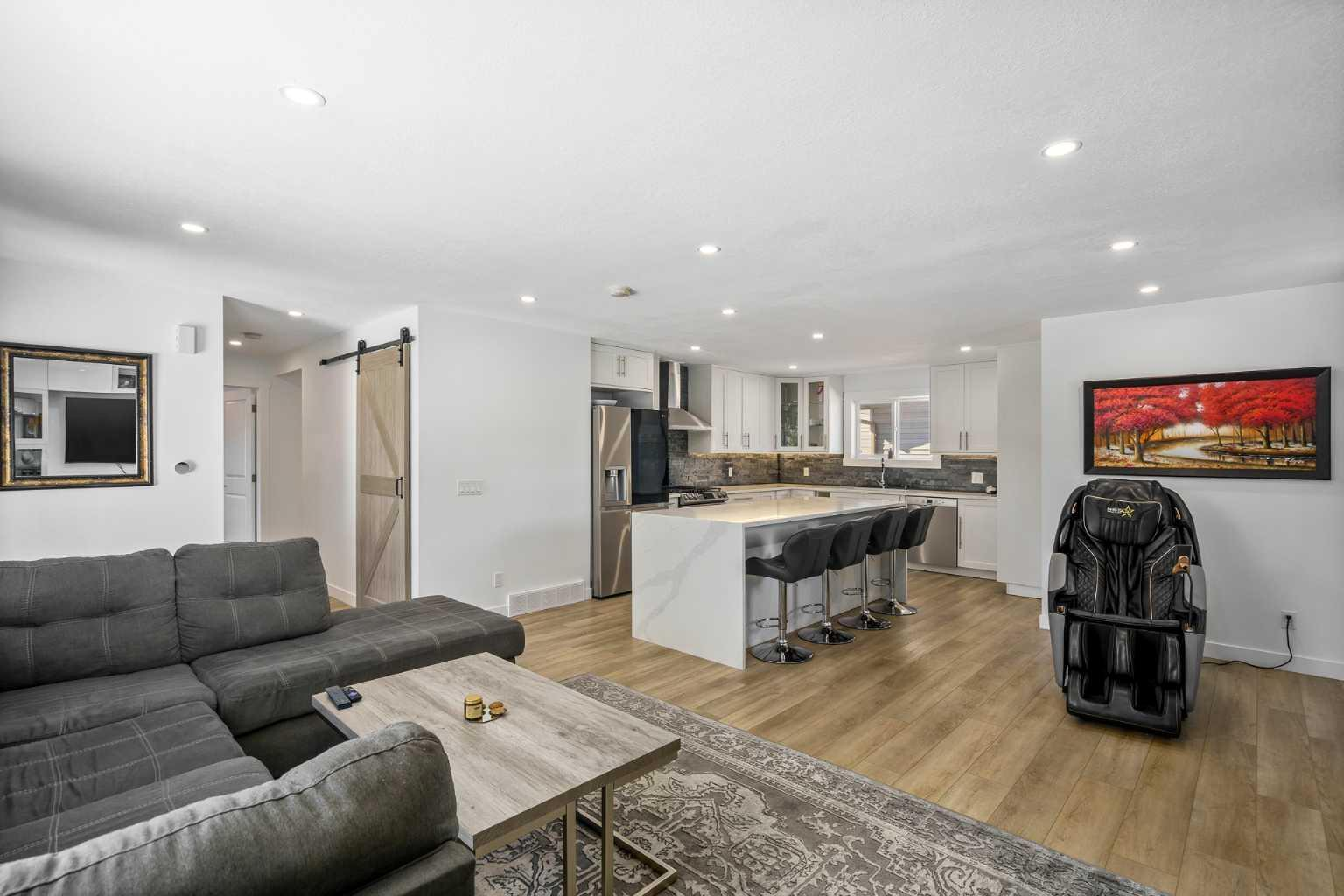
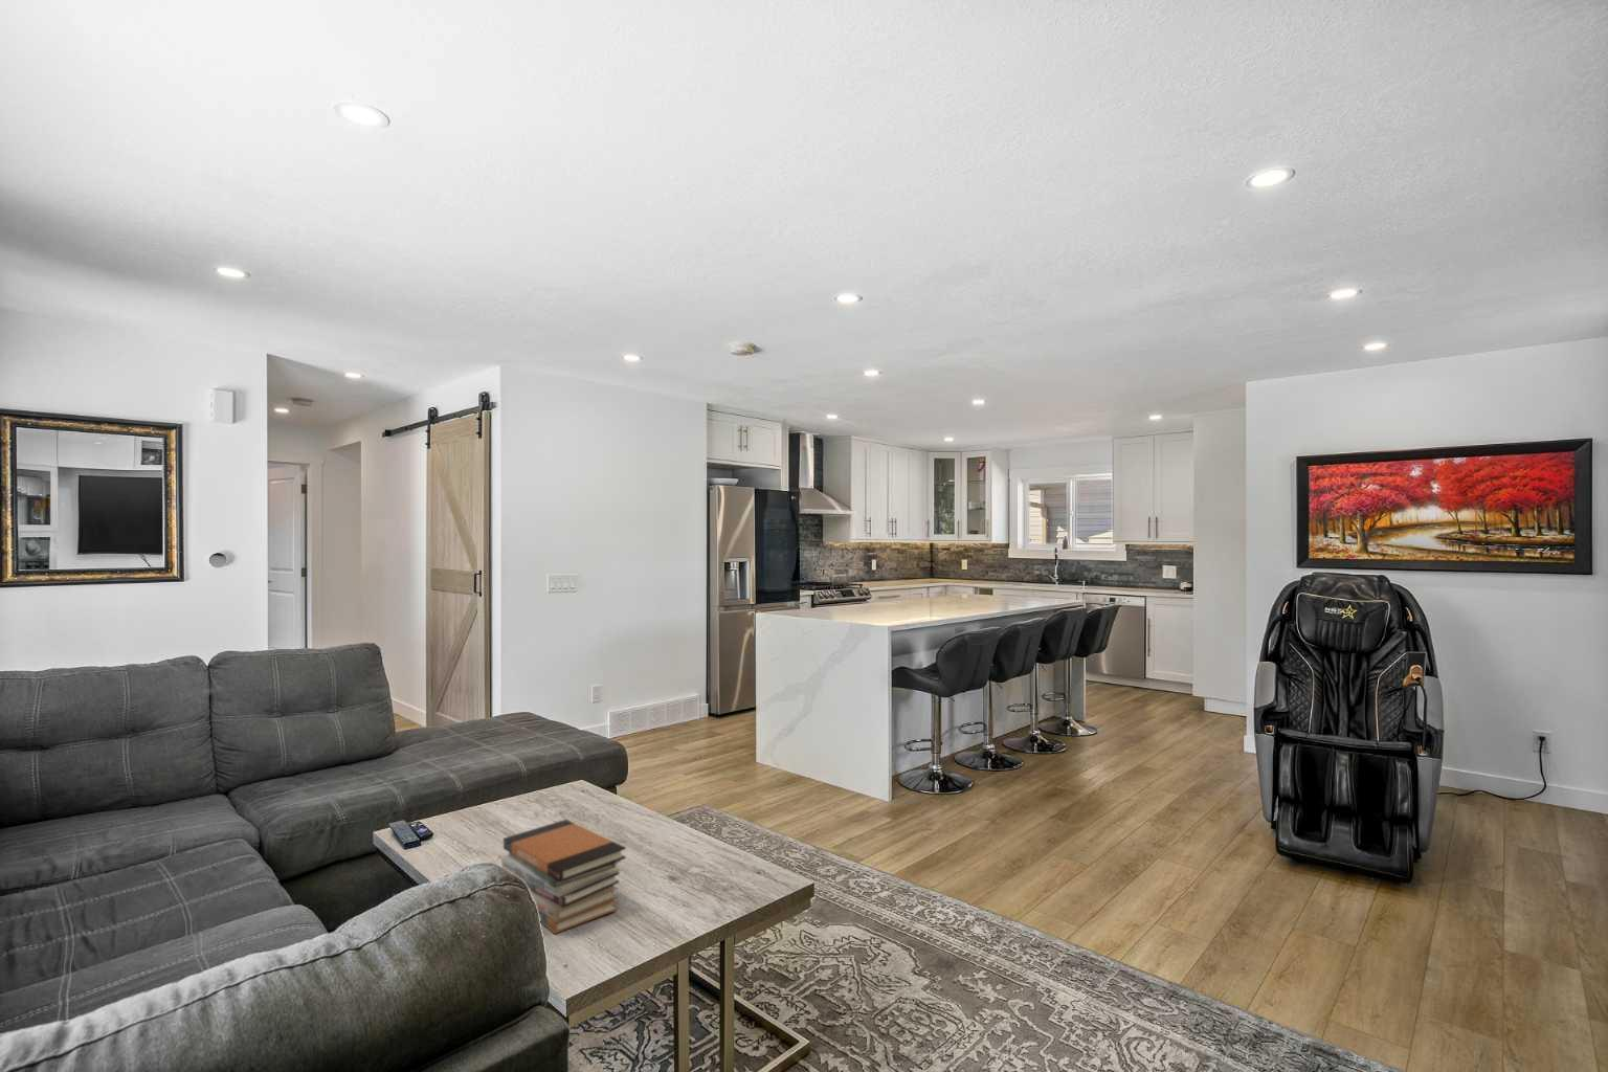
+ book stack [500,818,627,934]
